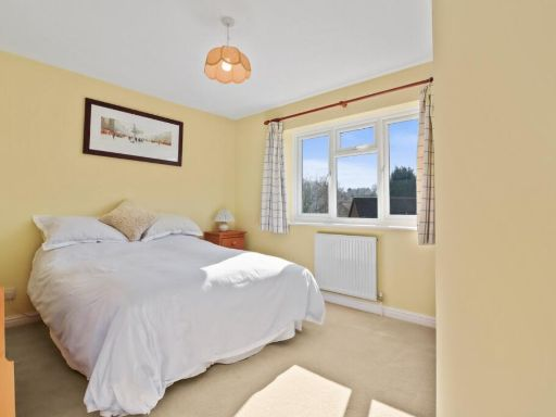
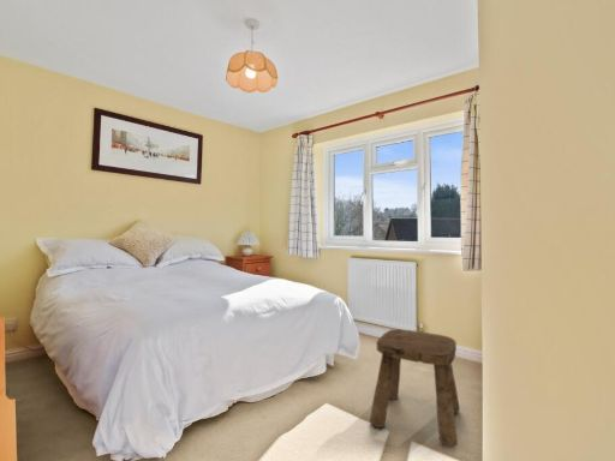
+ stool [369,328,461,448]
